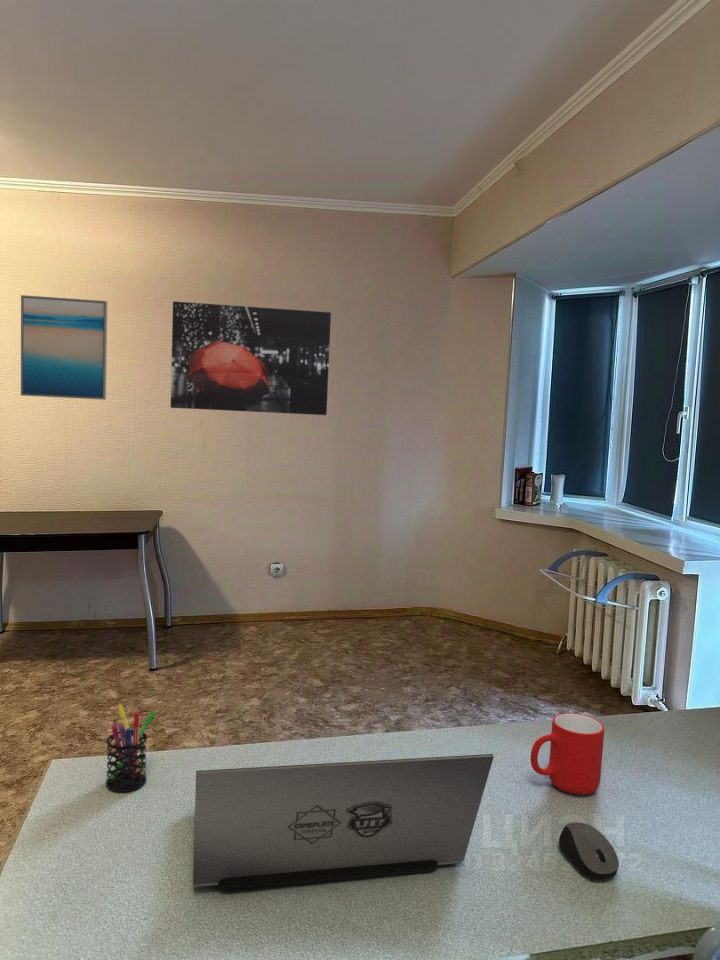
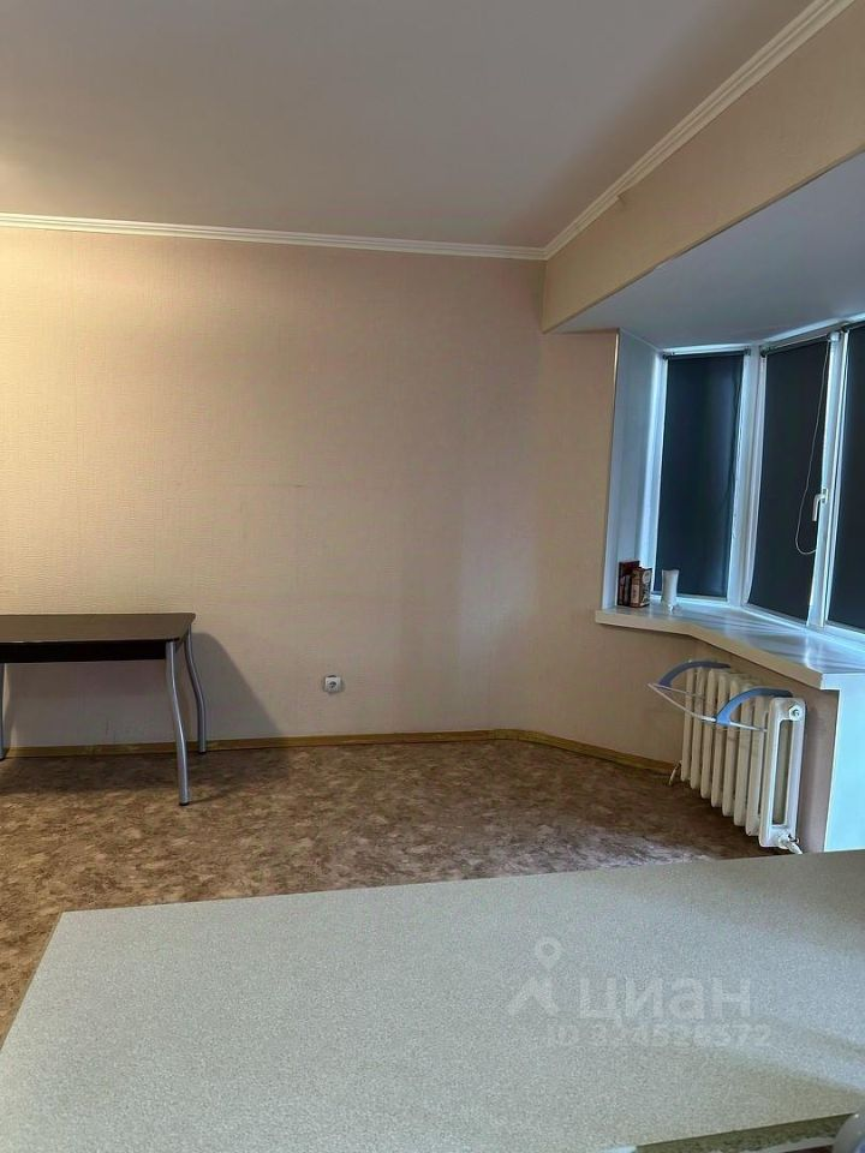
- computer mouse [558,821,620,881]
- laptop [192,753,495,891]
- cup [530,712,606,795]
- wall art [20,294,108,401]
- pen holder [105,703,157,793]
- wall art [170,300,332,416]
